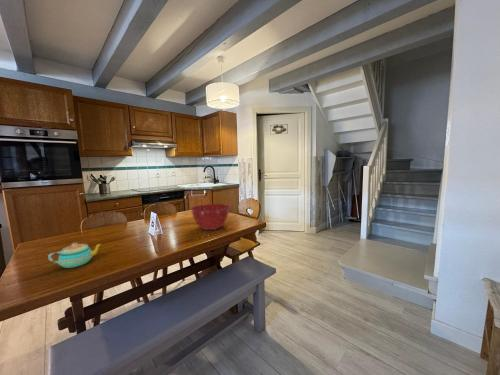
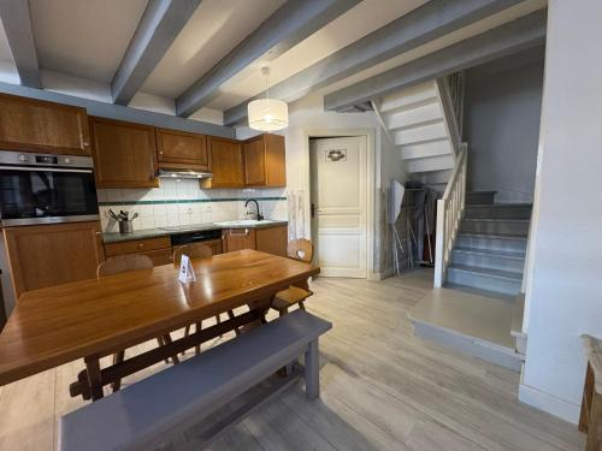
- teapot [47,242,103,269]
- mixing bowl [189,203,231,231]
